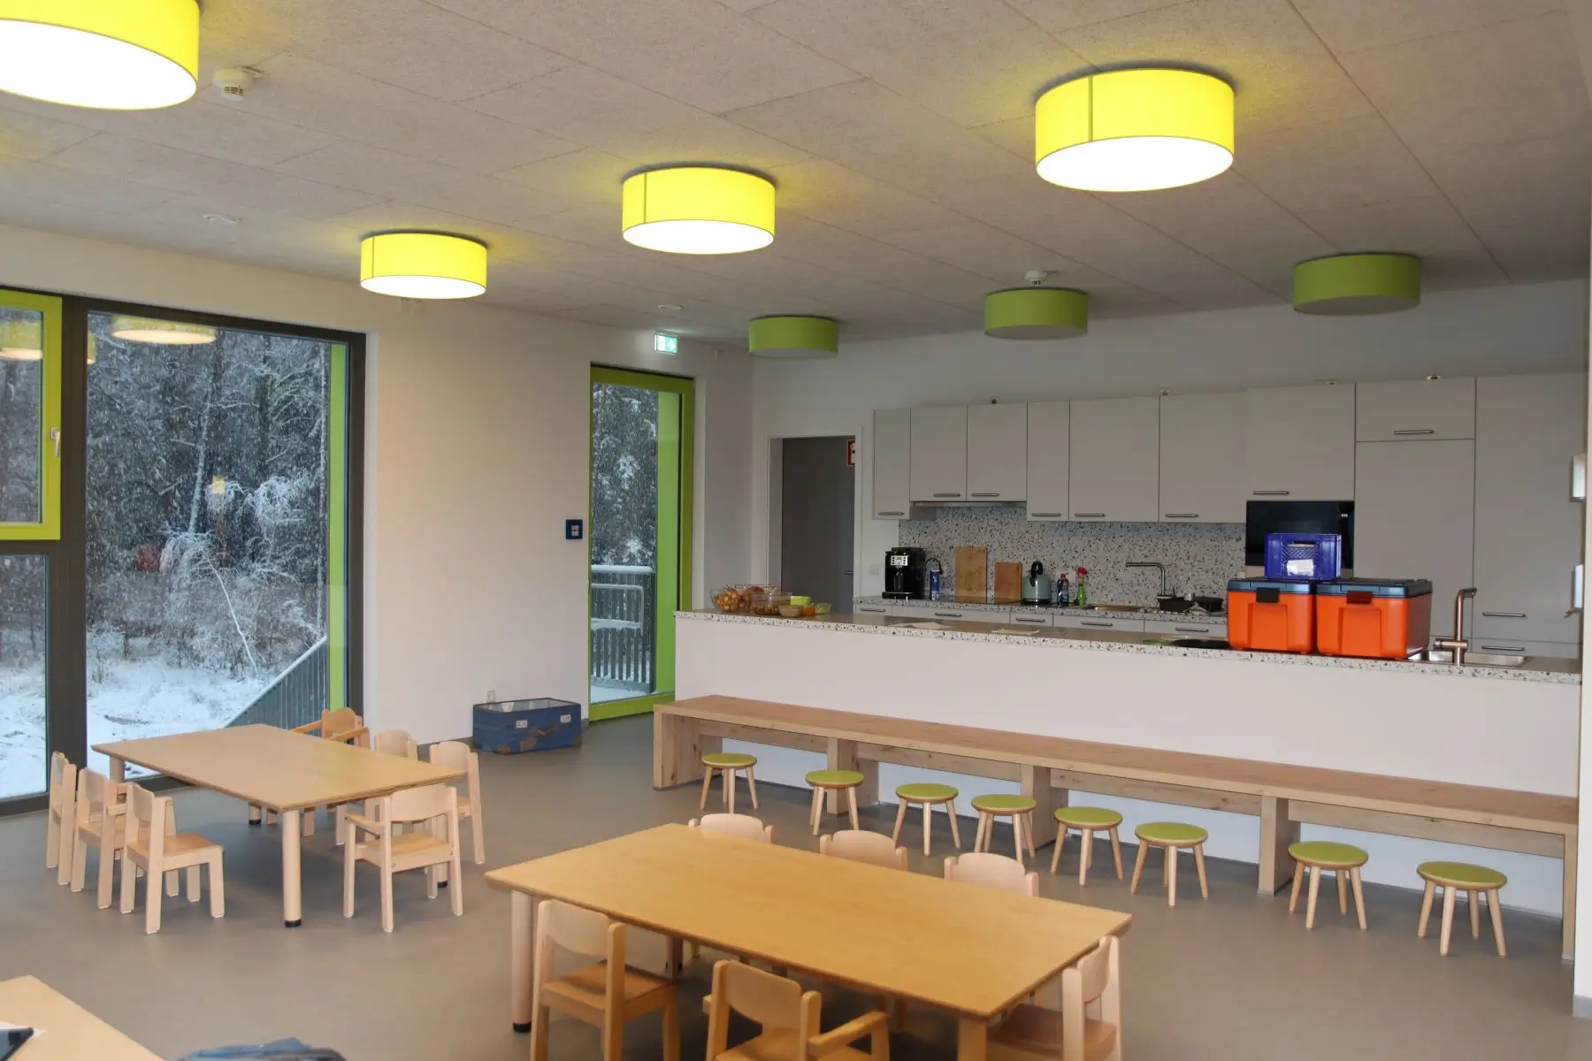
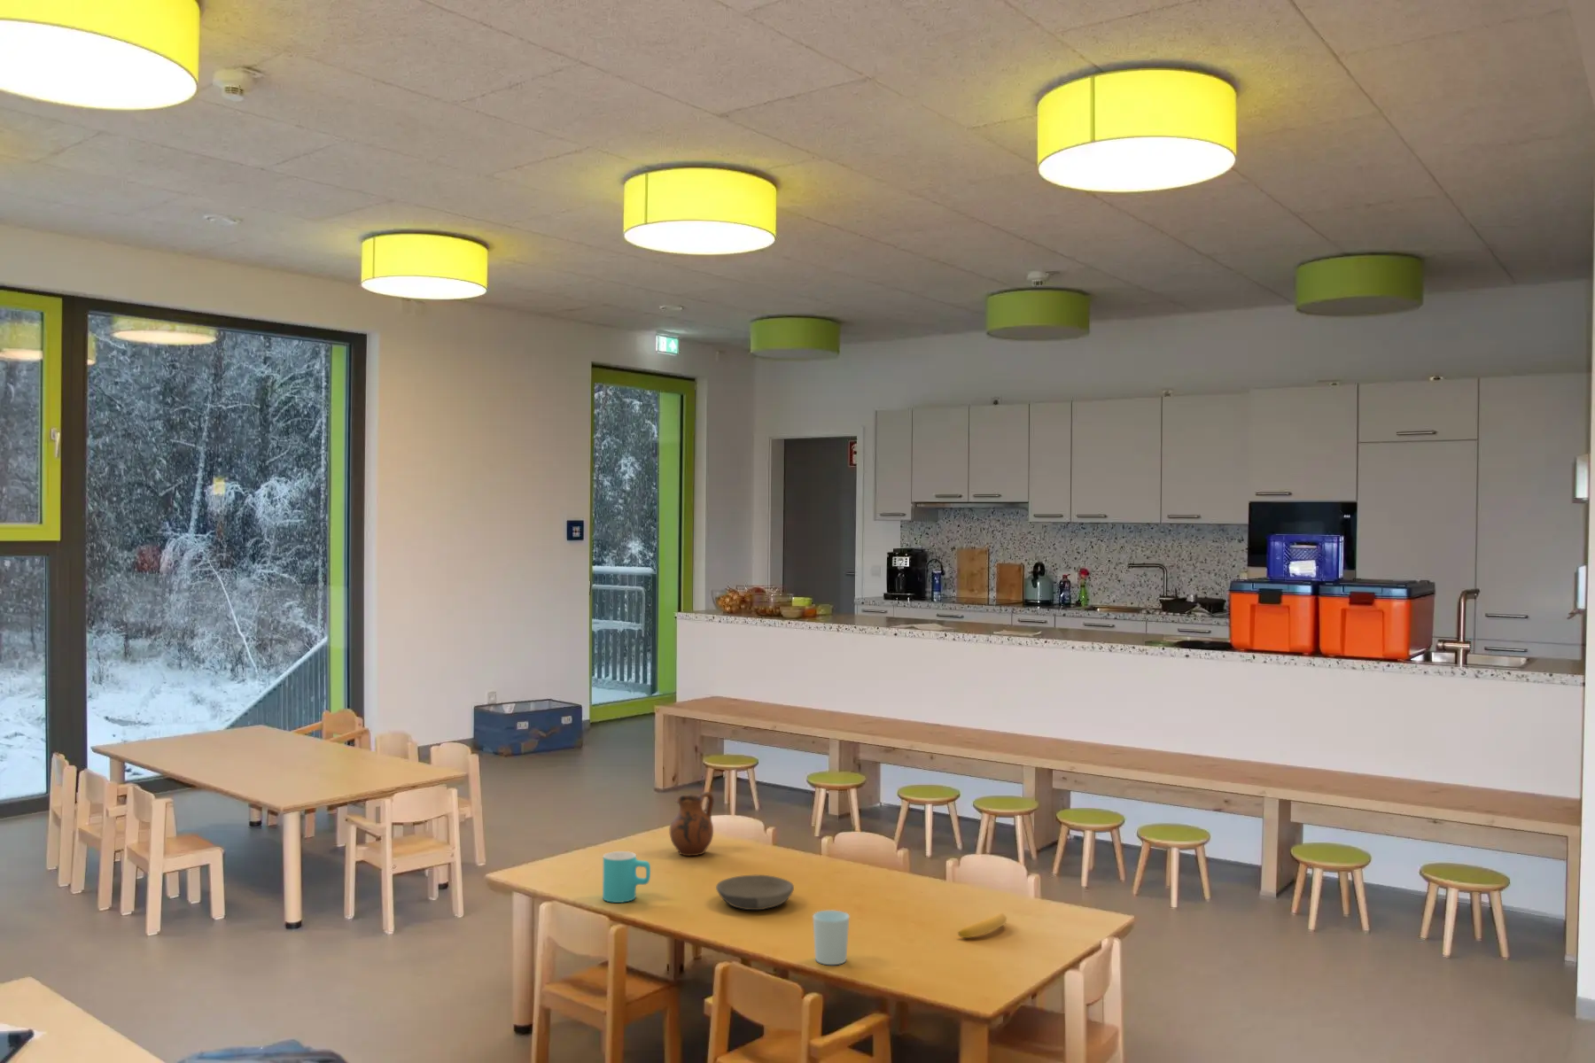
+ bowl [716,874,795,911]
+ cup [813,910,850,966]
+ cup [602,851,652,904]
+ banana [957,911,1008,938]
+ pitcher [669,791,716,857]
